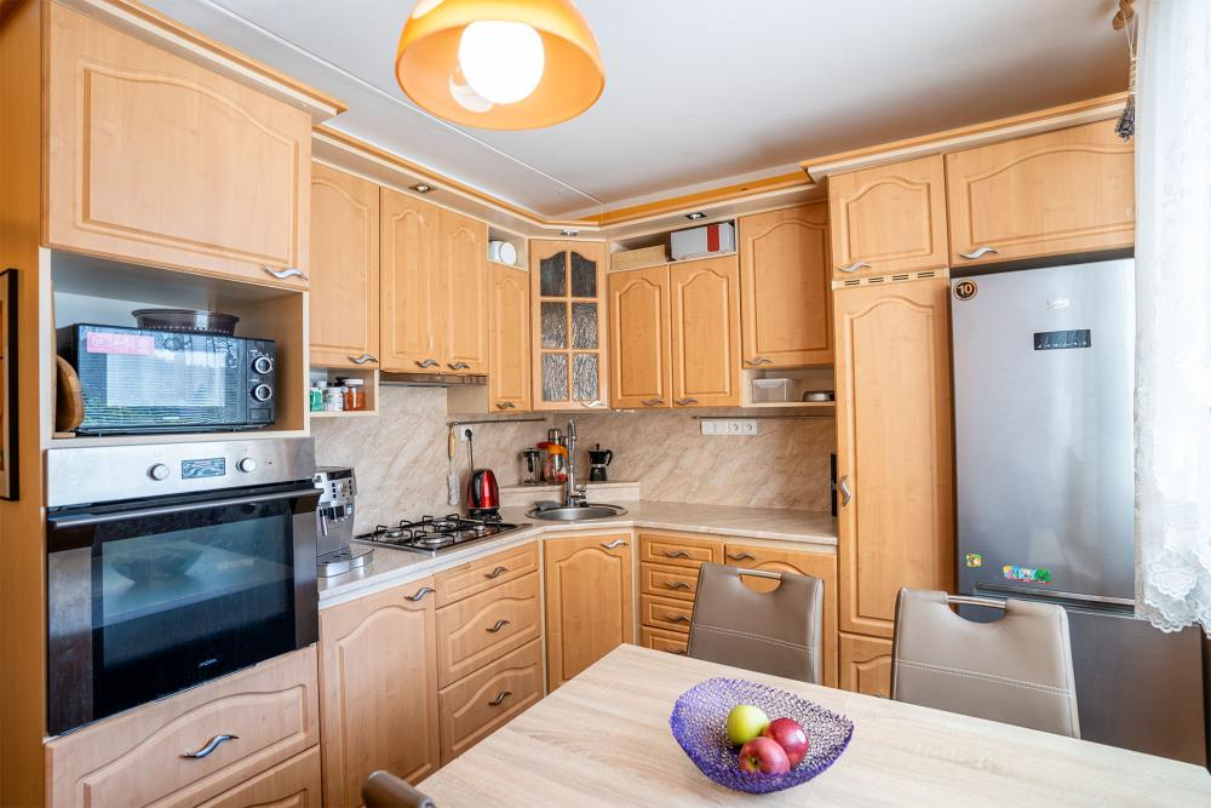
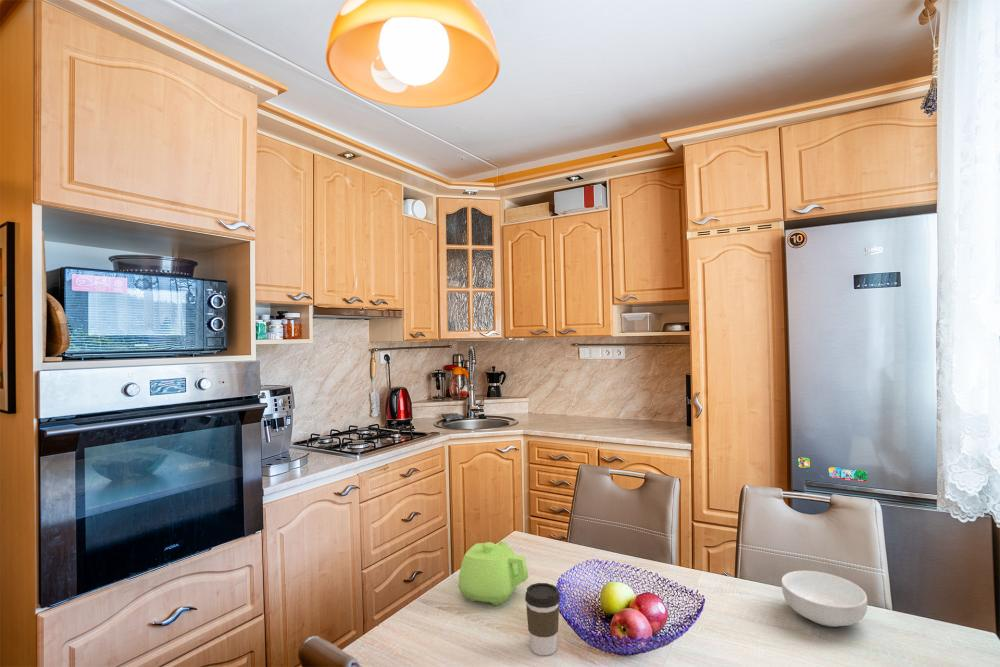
+ teapot [458,540,529,606]
+ coffee cup [524,582,561,656]
+ cereal bowl [780,570,868,628]
